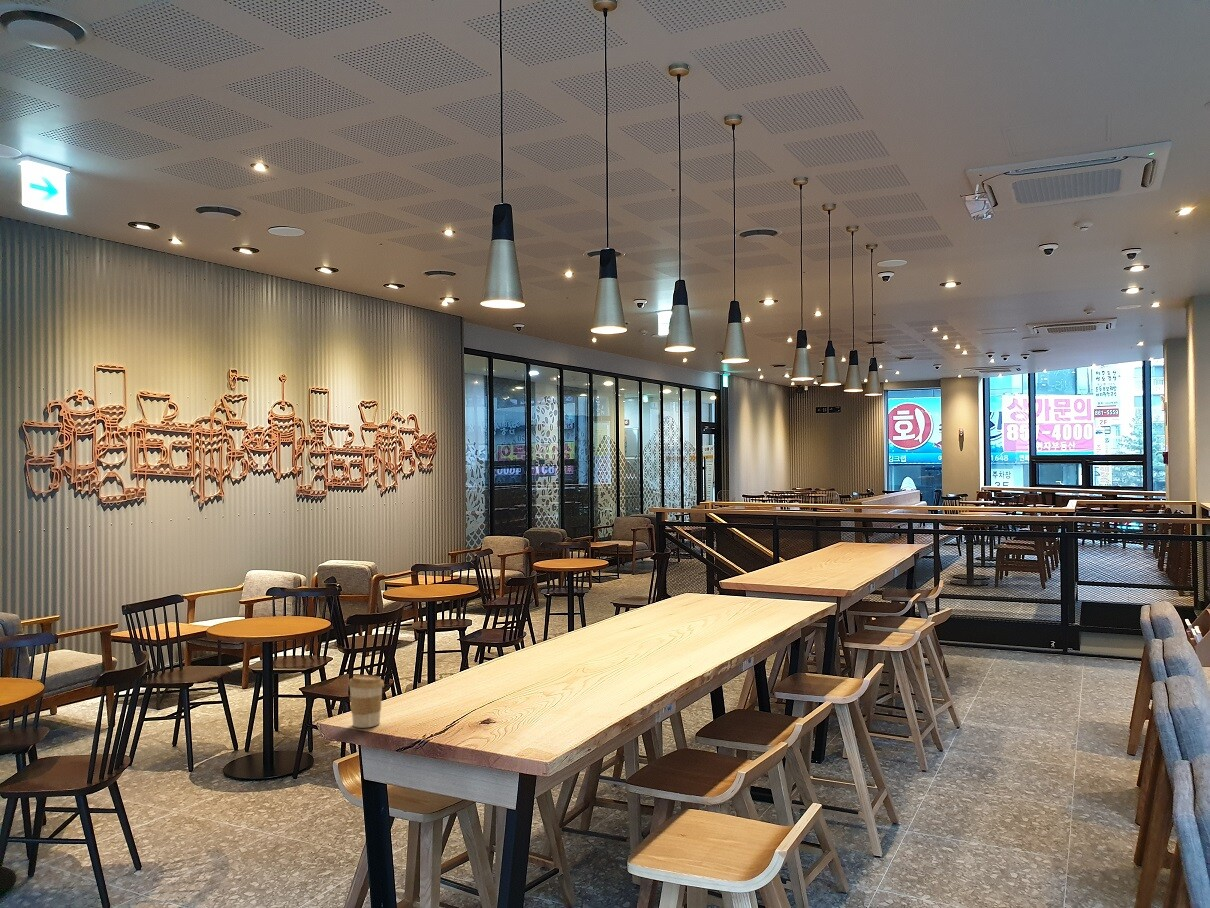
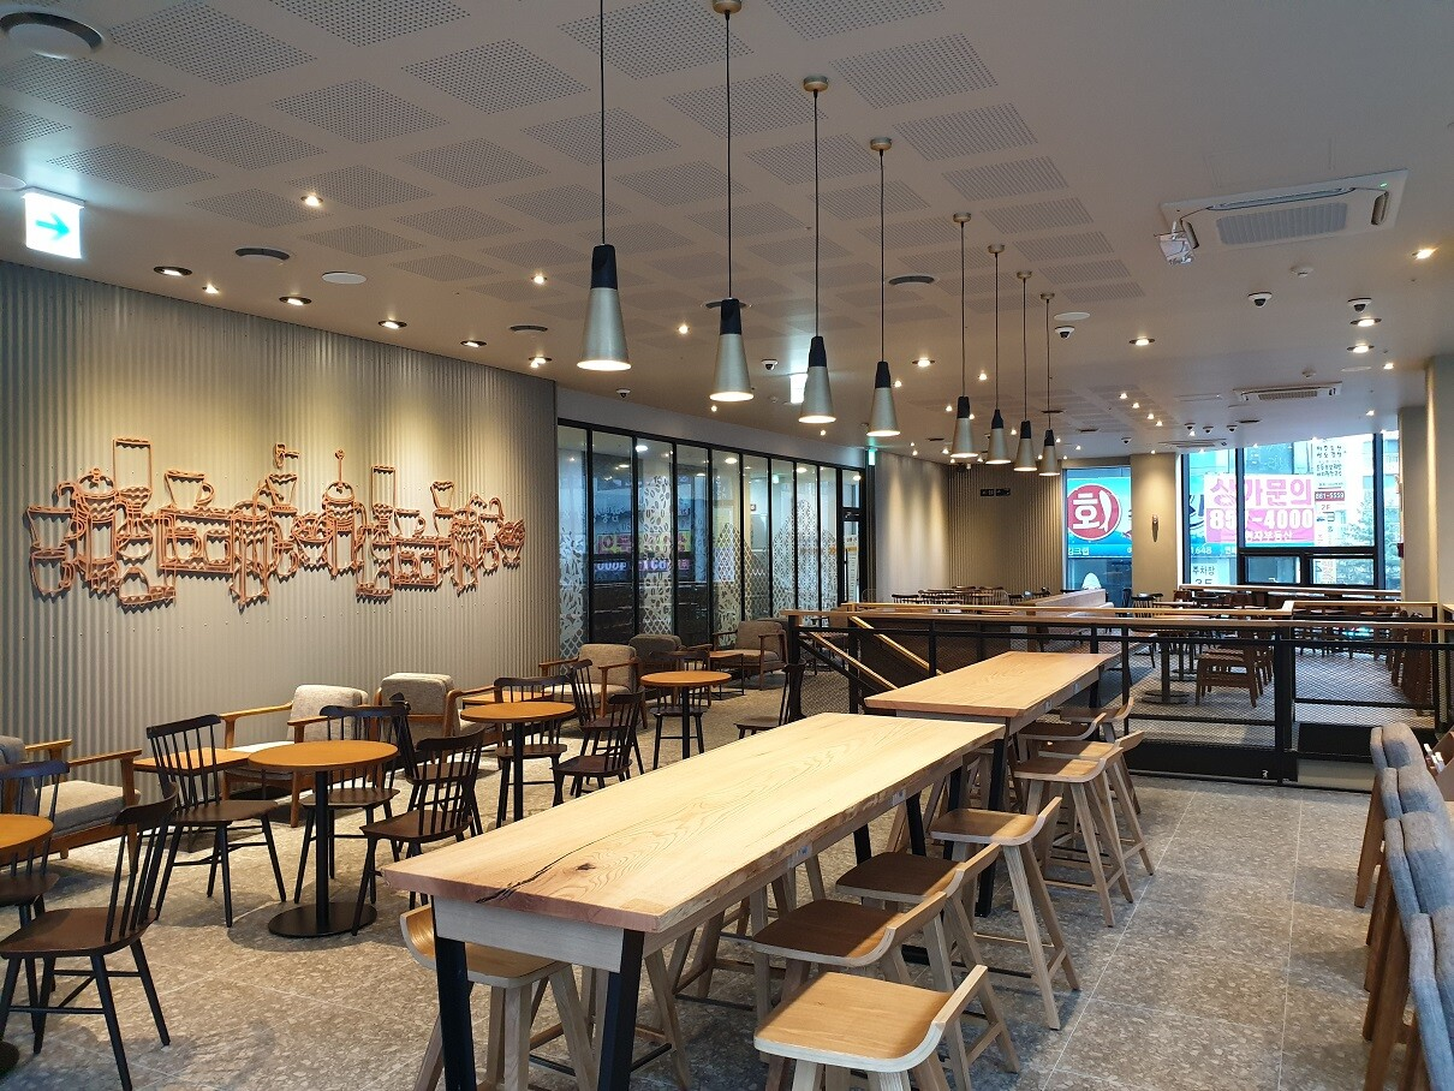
- coffee cup [347,674,385,729]
